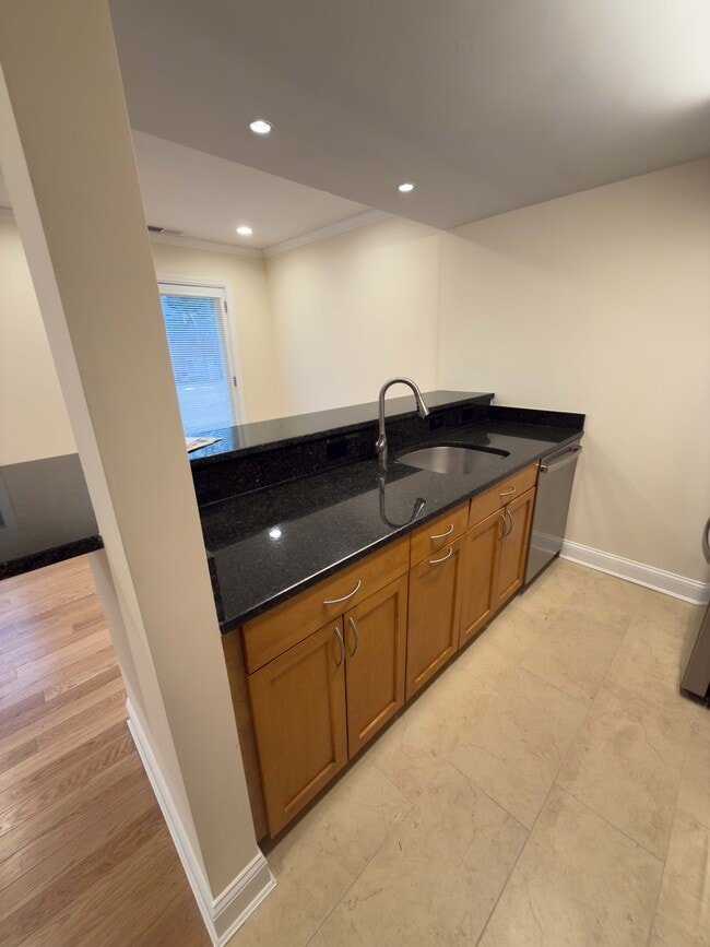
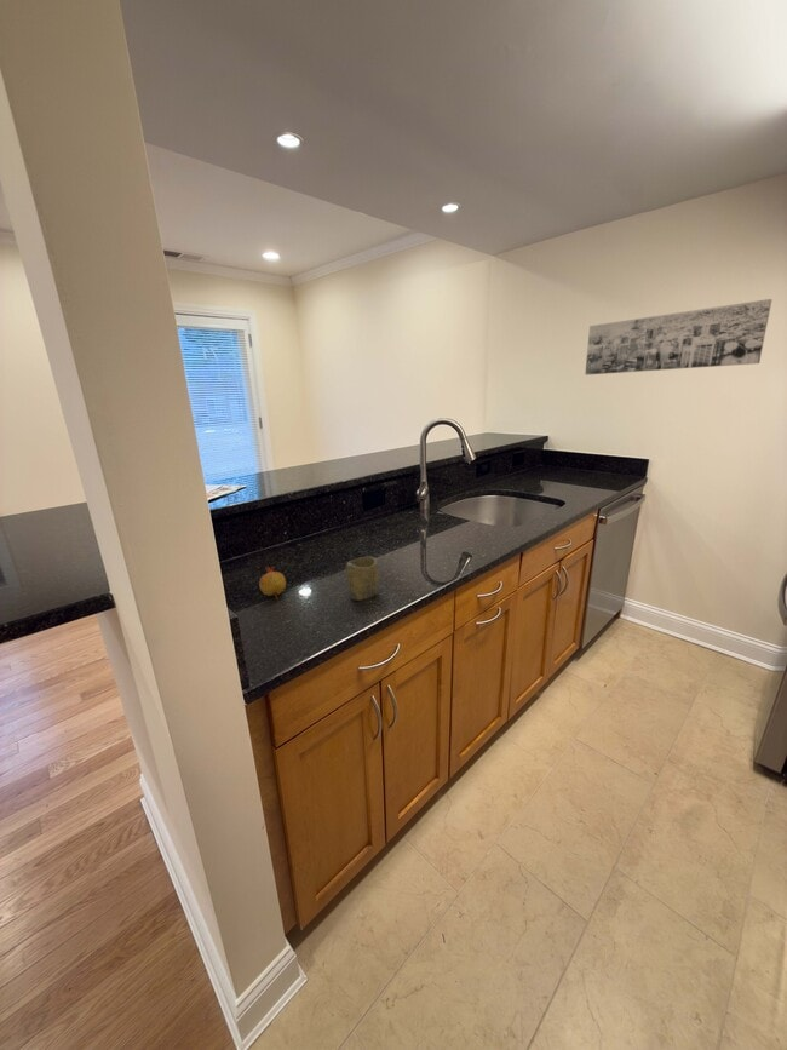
+ wall art [584,298,772,375]
+ fruit [258,566,287,601]
+ cup [345,556,379,602]
